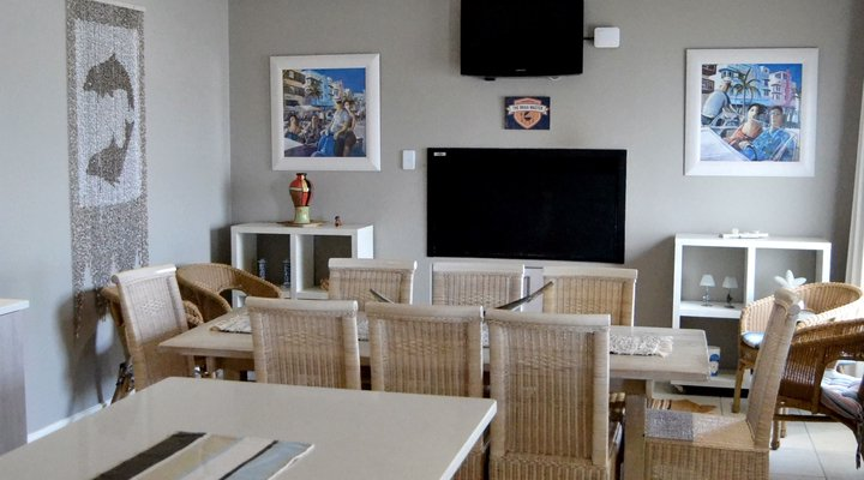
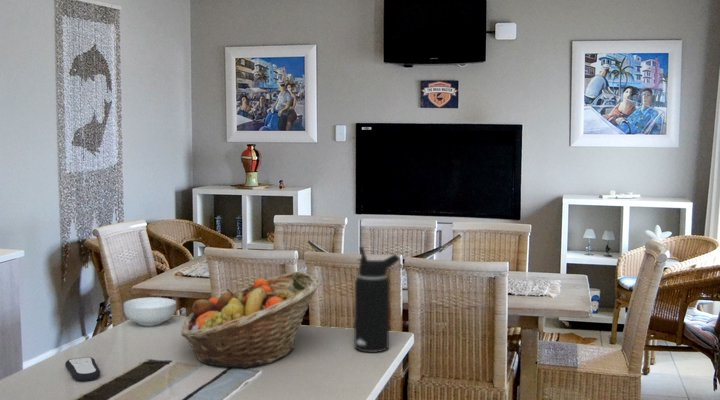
+ water bottle [353,246,401,353]
+ fruit basket [180,271,322,369]
+ remote control [64,356,101,382]
+ cereal bowl [123,296,177,327]
